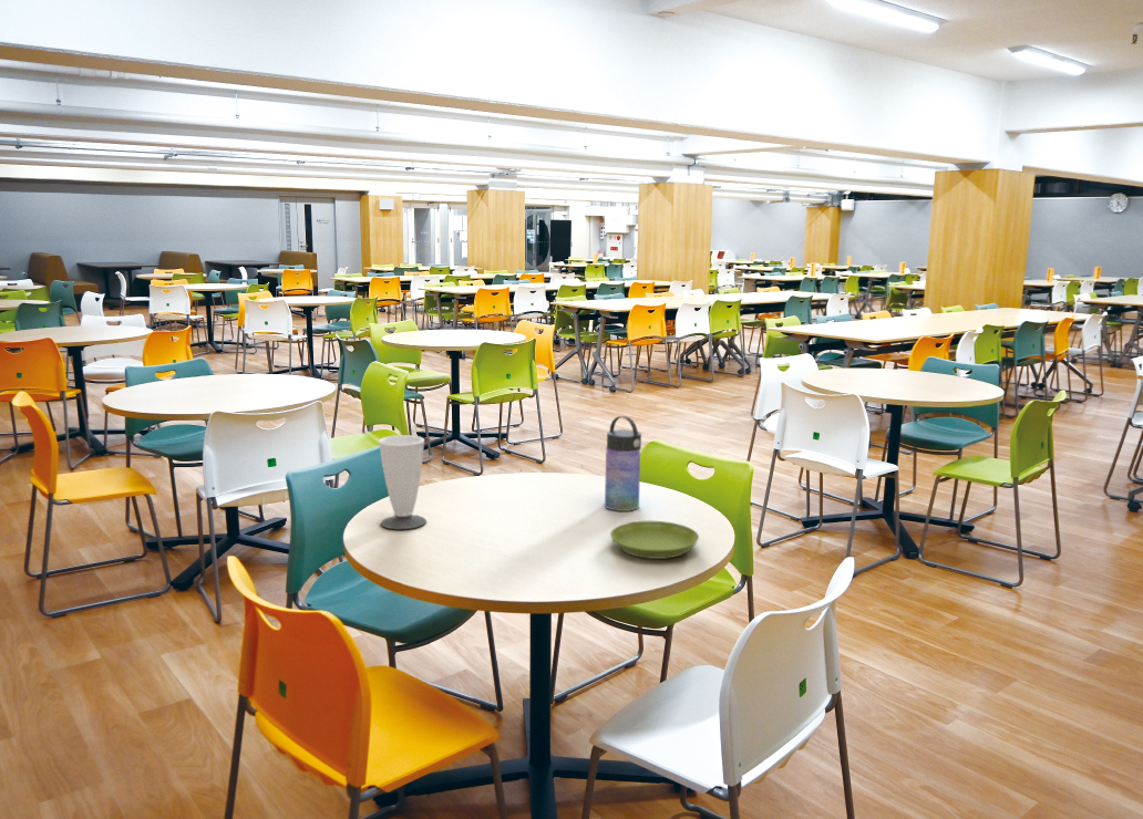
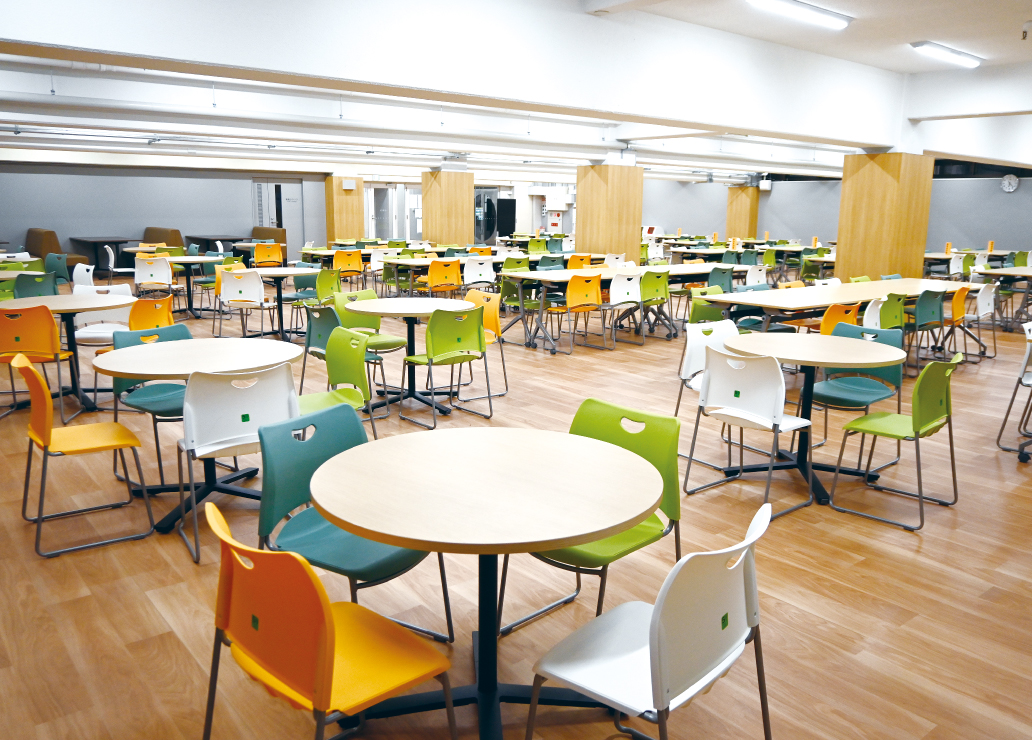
- water bottle [604,415,642,512]
- cup [377,434,428,531]
- saucer [609,520,700,560]
